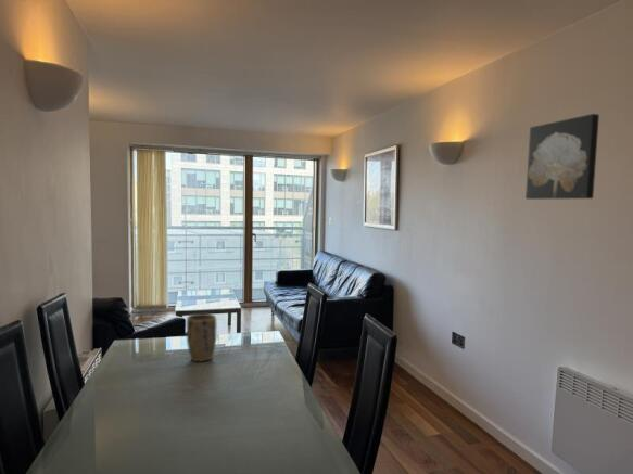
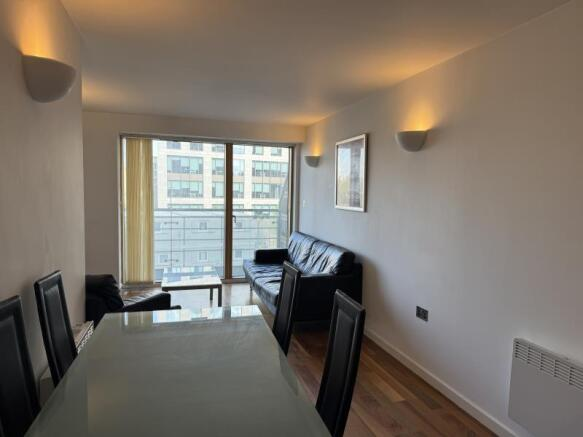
- plant pot [186,312,218,362]
- wall art [524,113,600,201]
